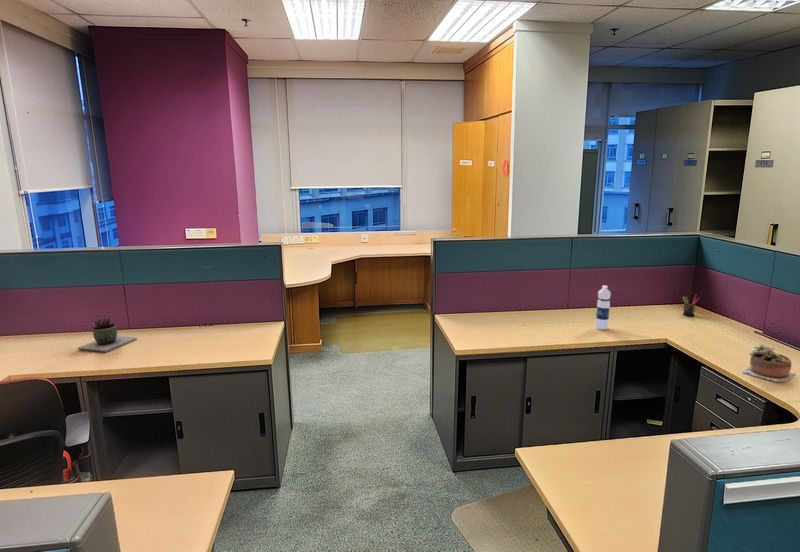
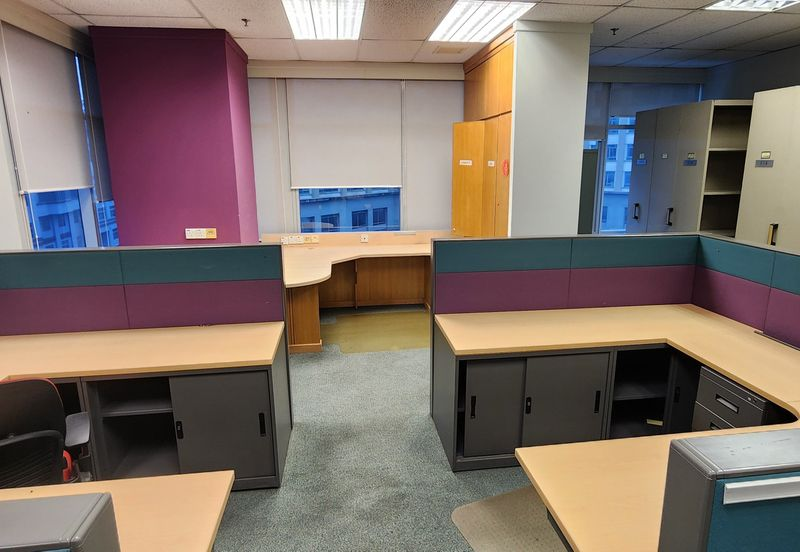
- succulent plant [77,317,138,353]
- succulent plant [741,343,797,383]
- water bottle [594,285,612,330]
- pen holder [682,294,701,317]
